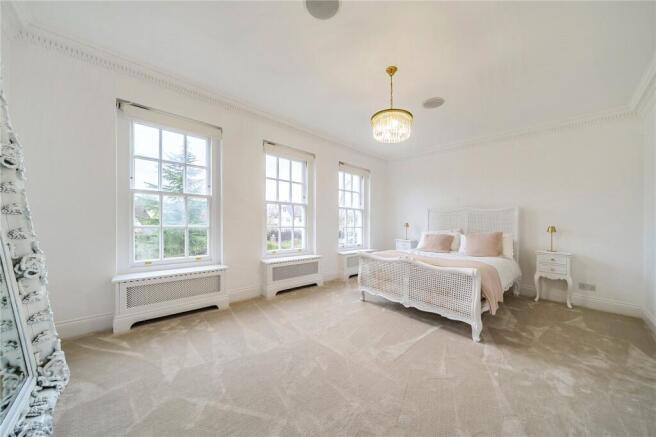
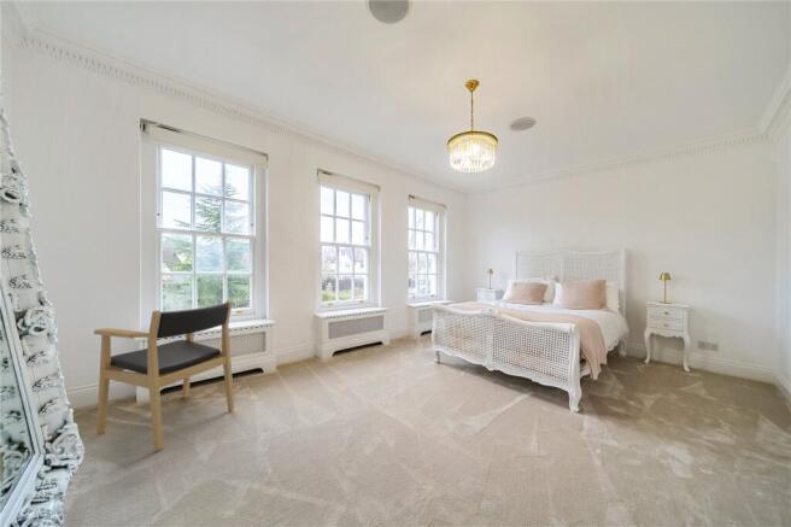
+ armchair [93,299,235,452]
